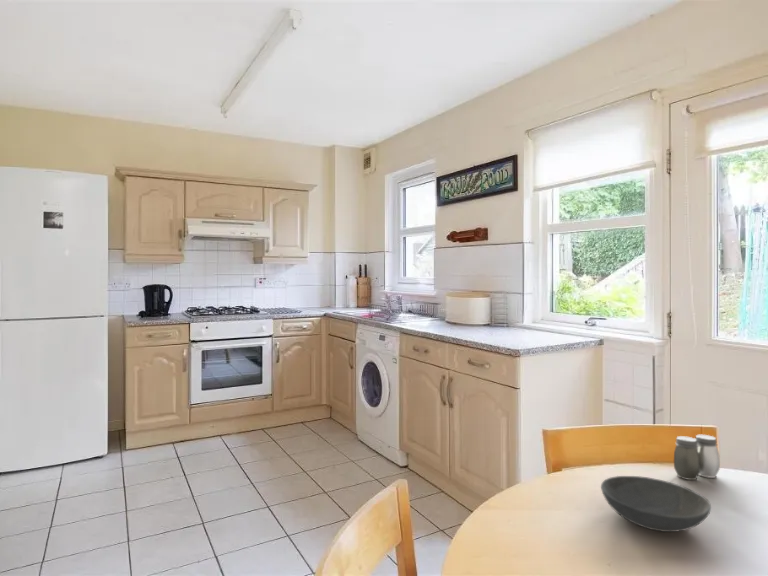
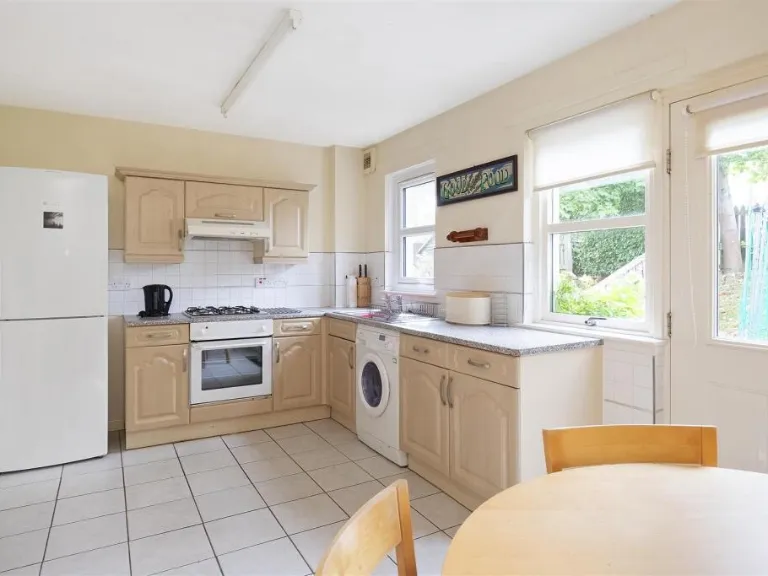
- salt and pepper shaker [673,434,721,481]
- bowl [600,475,712,533]
